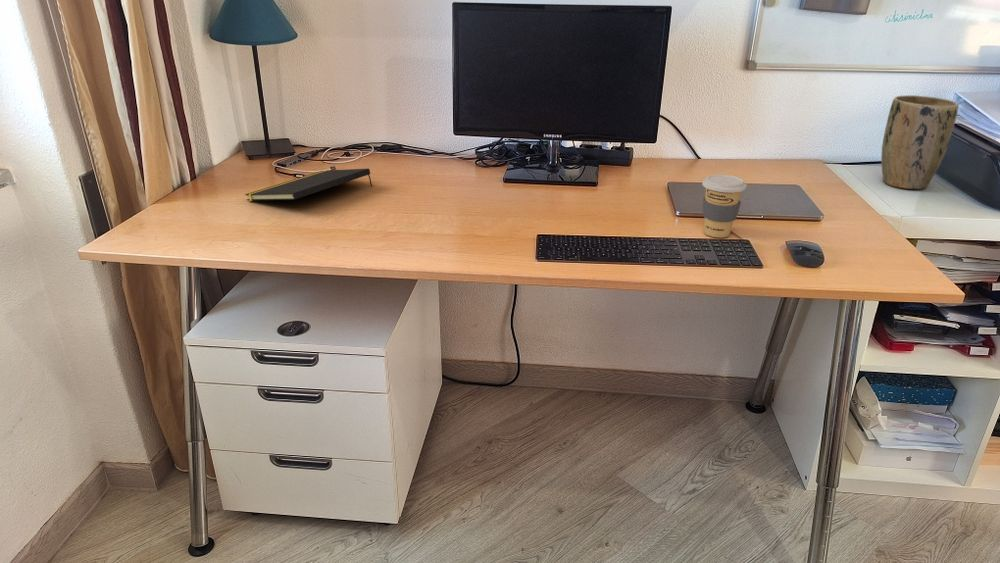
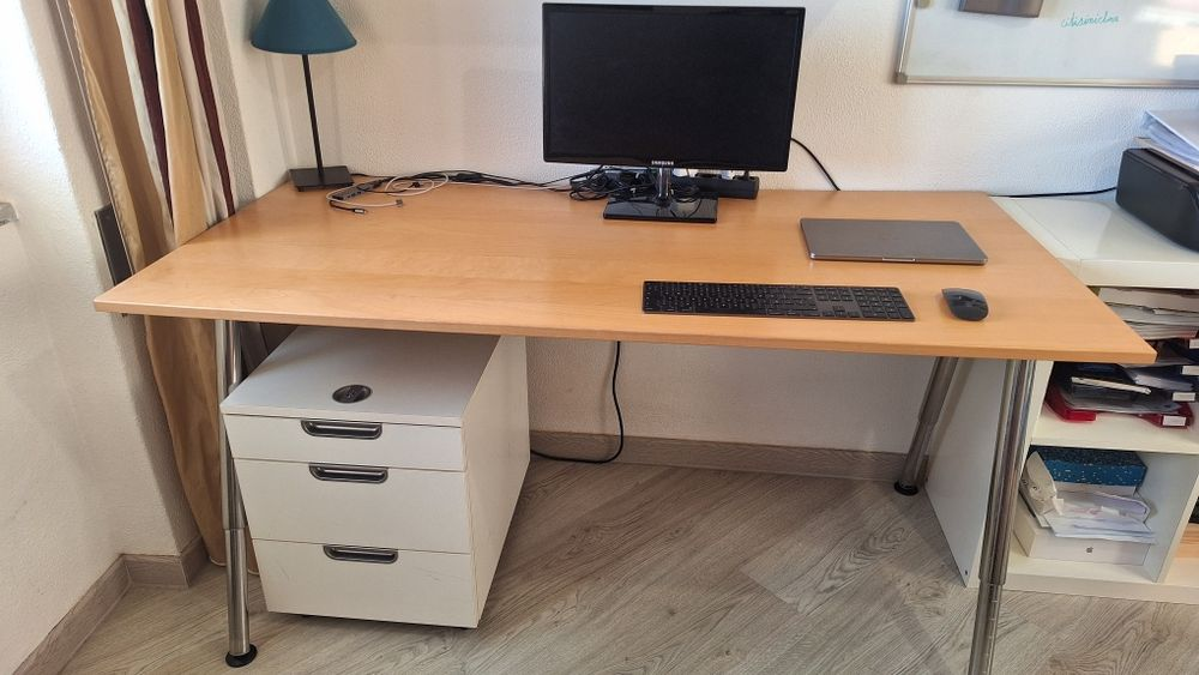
- notepad [244,168,373,202]
- coffee cup [701,174,748,239]
- plant pot [880,94,959,190]
